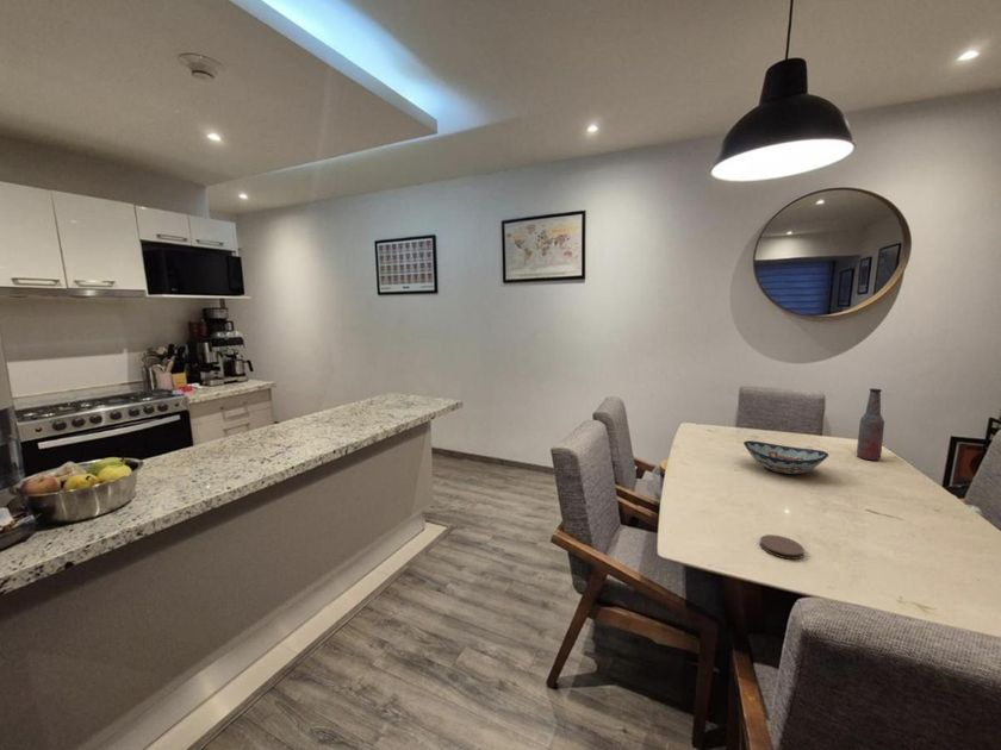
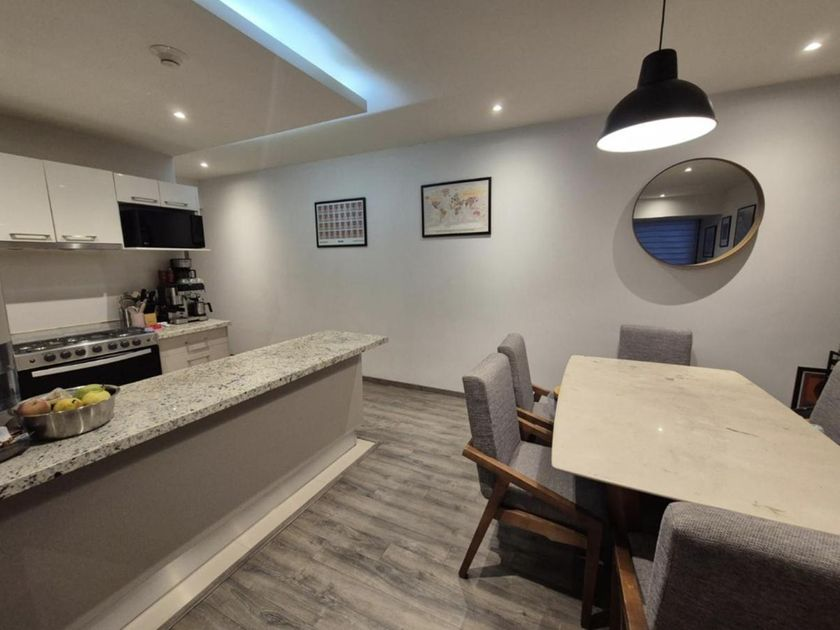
- decorative bowl [742,439,829,475]
- coaster [759,533,806,561]
- bottle [856,387,885,461]
